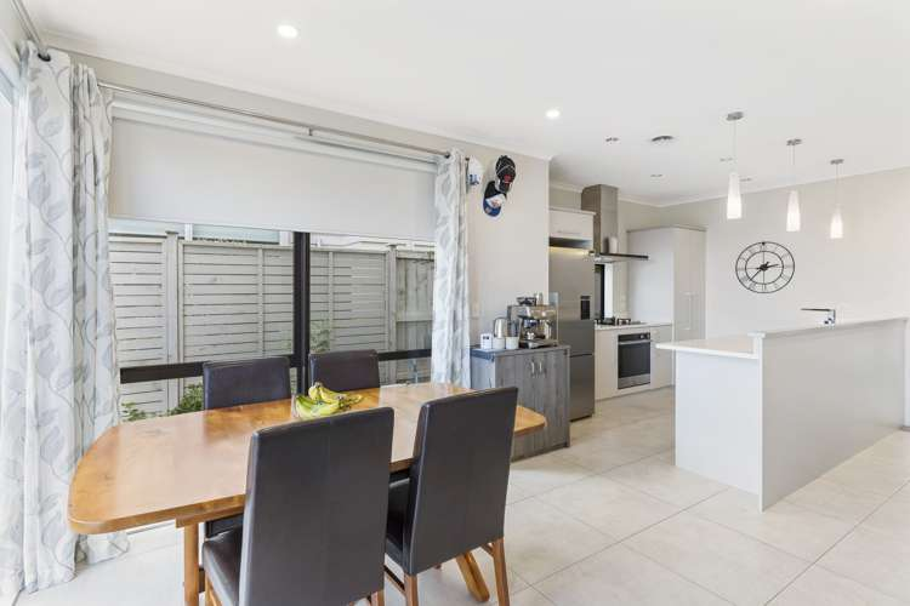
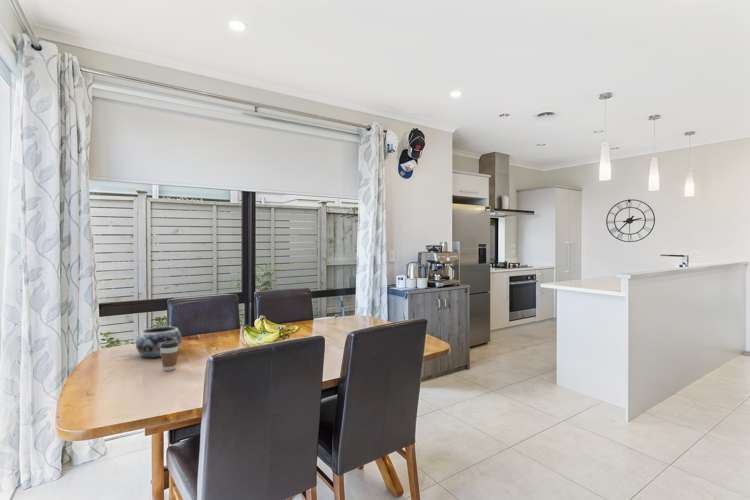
+ decorative bowl [135,326,183,359]
+ coffee cup [160,341,179,372]
